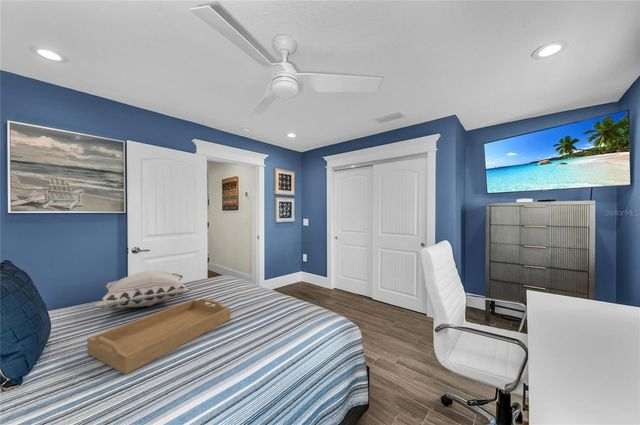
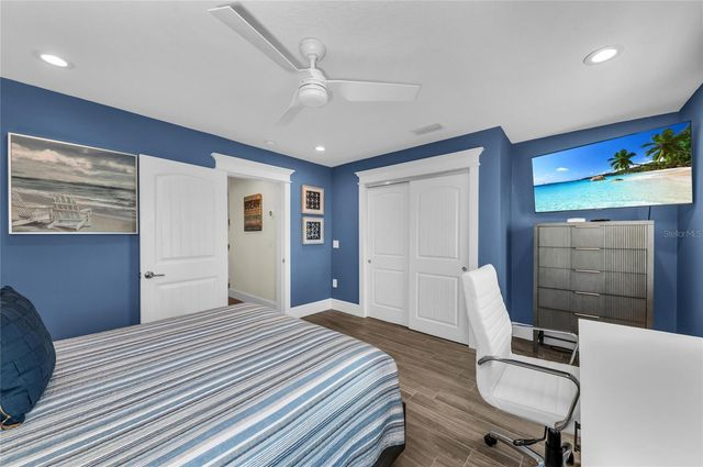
- decorative pillow [92,271,191,309]
- serving tray [86,297,231,375]
